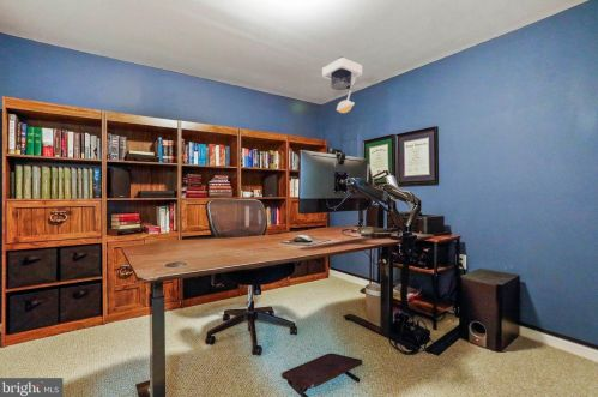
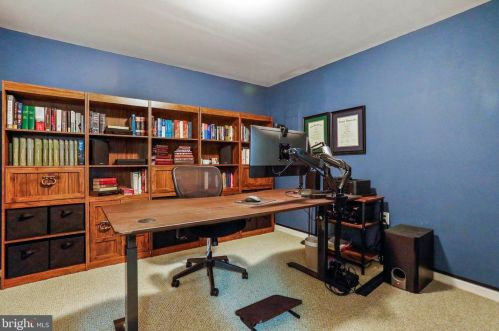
- ceiling light [321,55,363,114]
